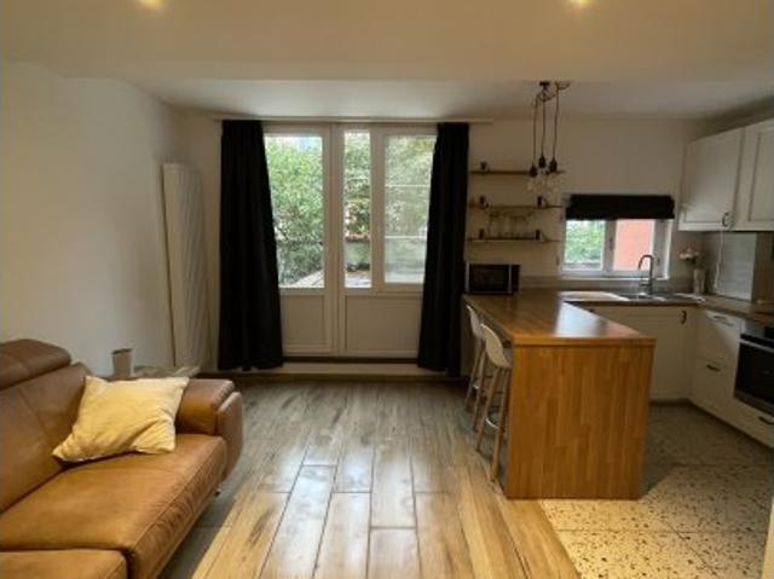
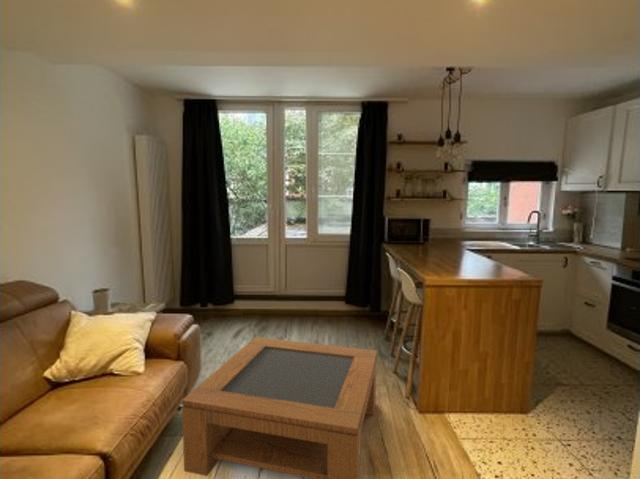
+ coffee table [181,336,378,479]
